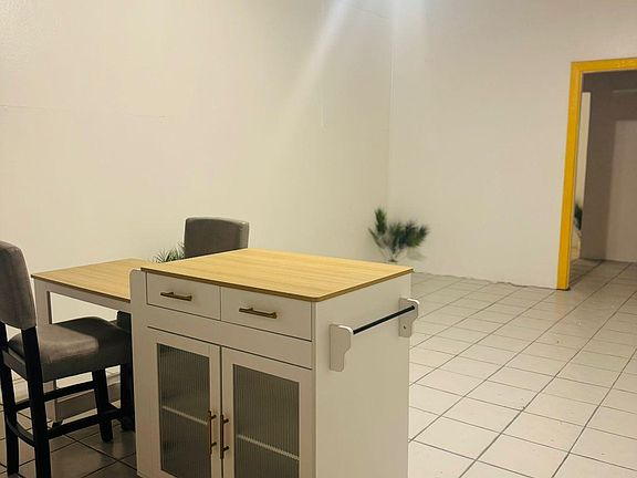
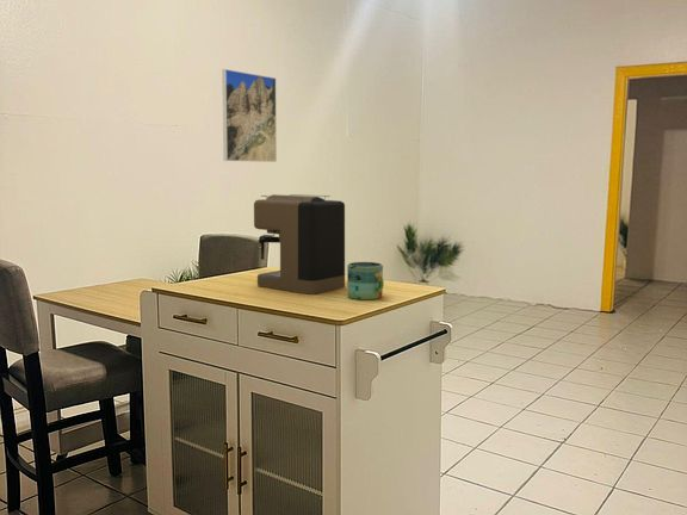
+ coffee maker [253,193,346,296]
+ mug [346,261,385,300]
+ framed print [221,68,278,163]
